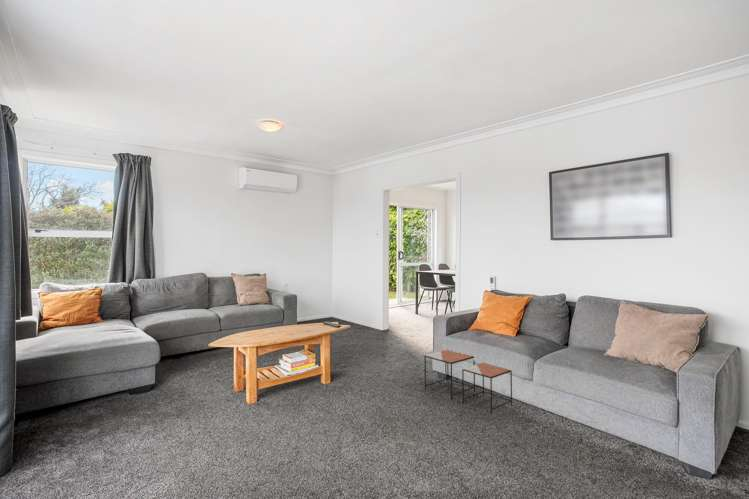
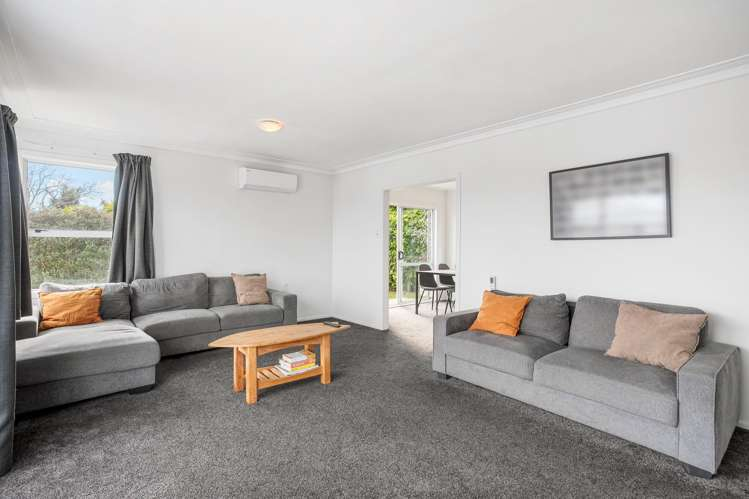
- side table [423,349,513,415]
